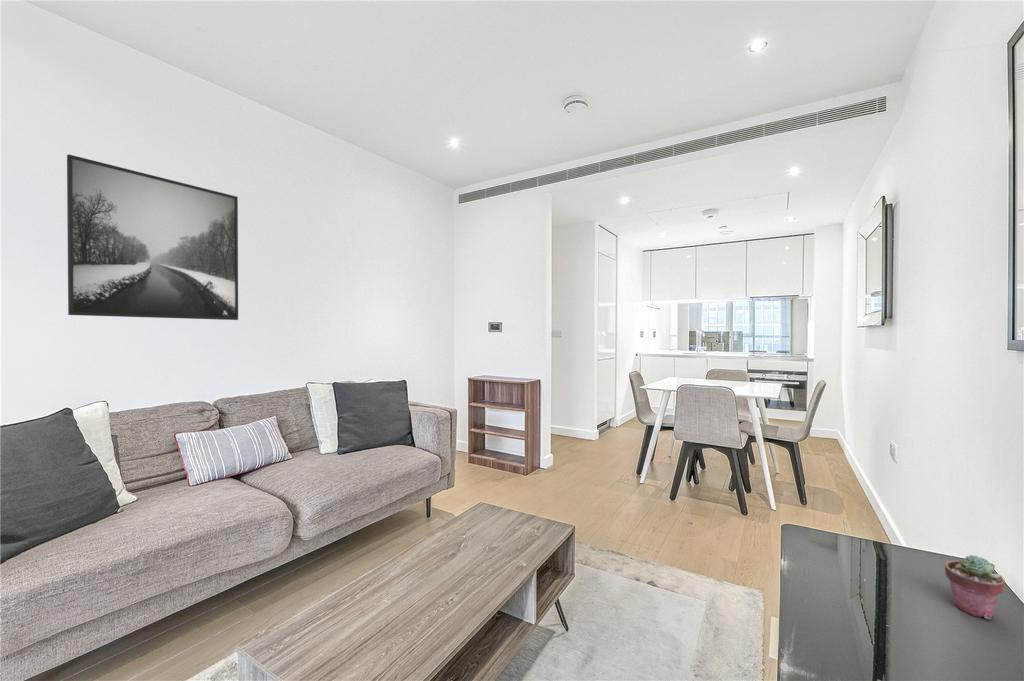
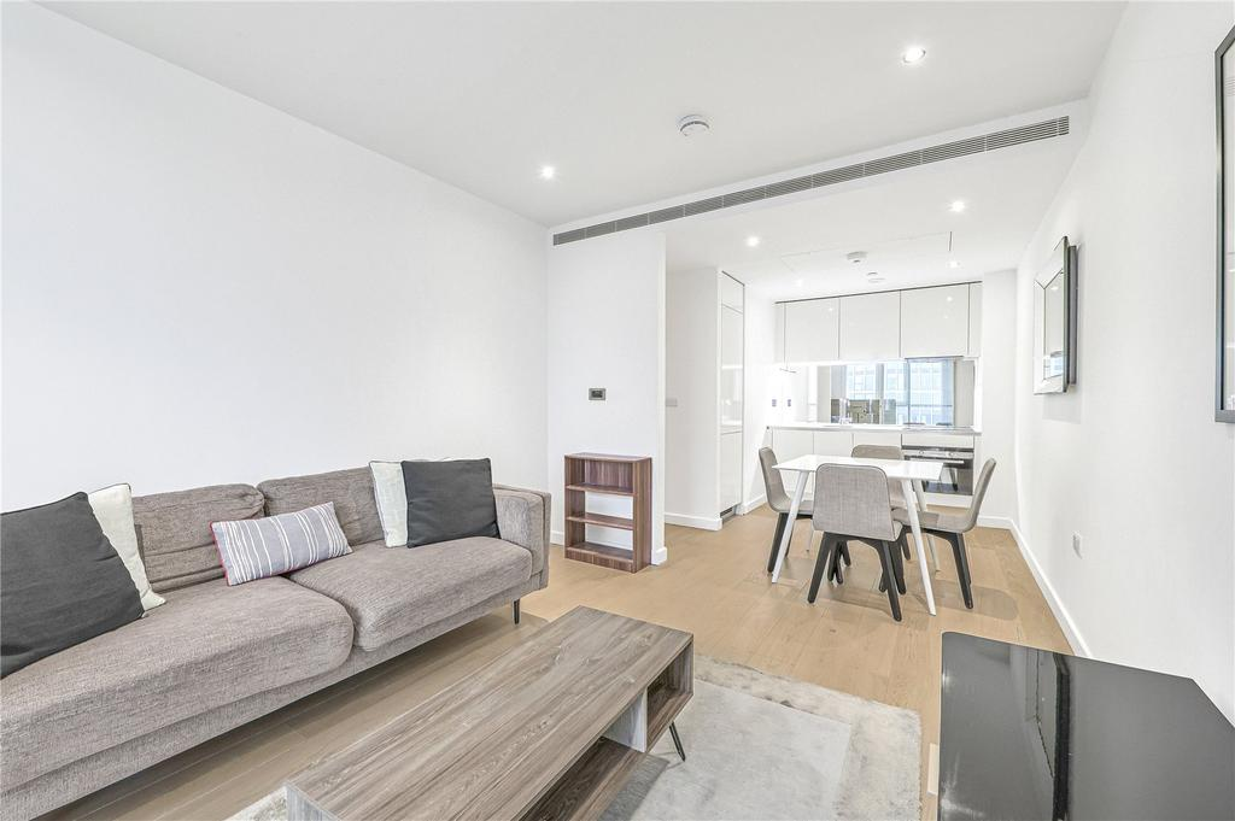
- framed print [66,153,239,321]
- potted succulent [944,554,1006,620]
